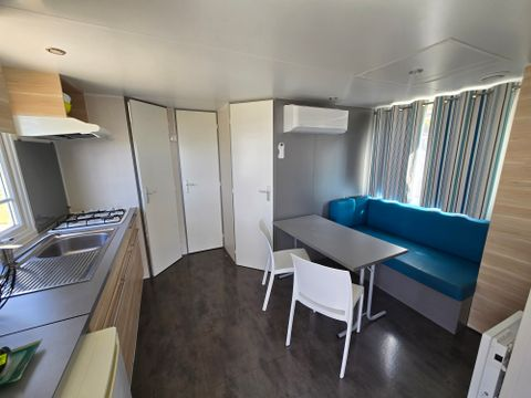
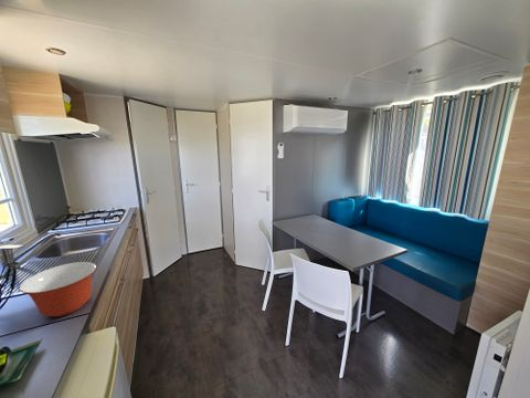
+ mixing bowl [19,261,97,317]
